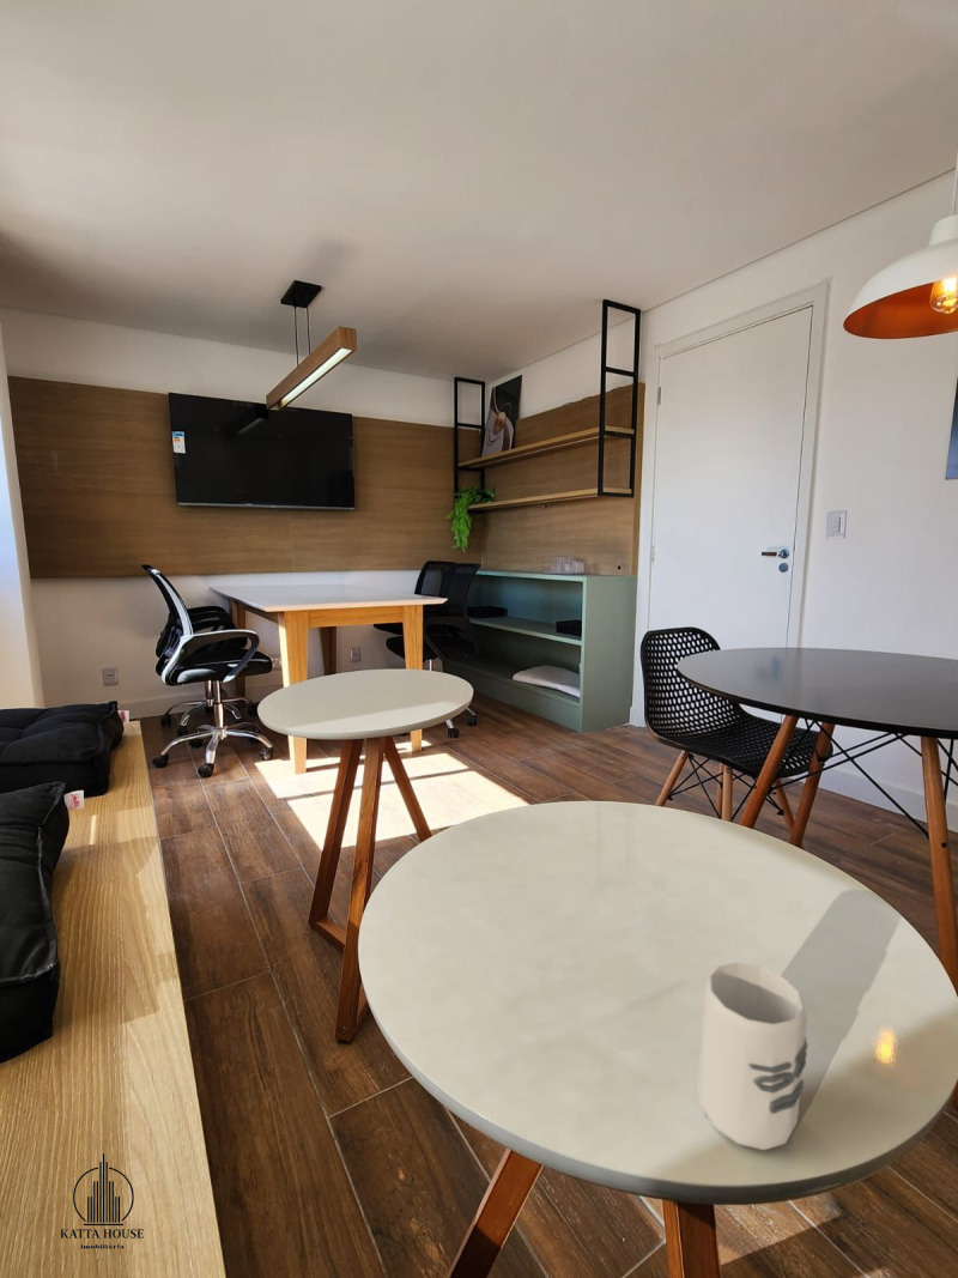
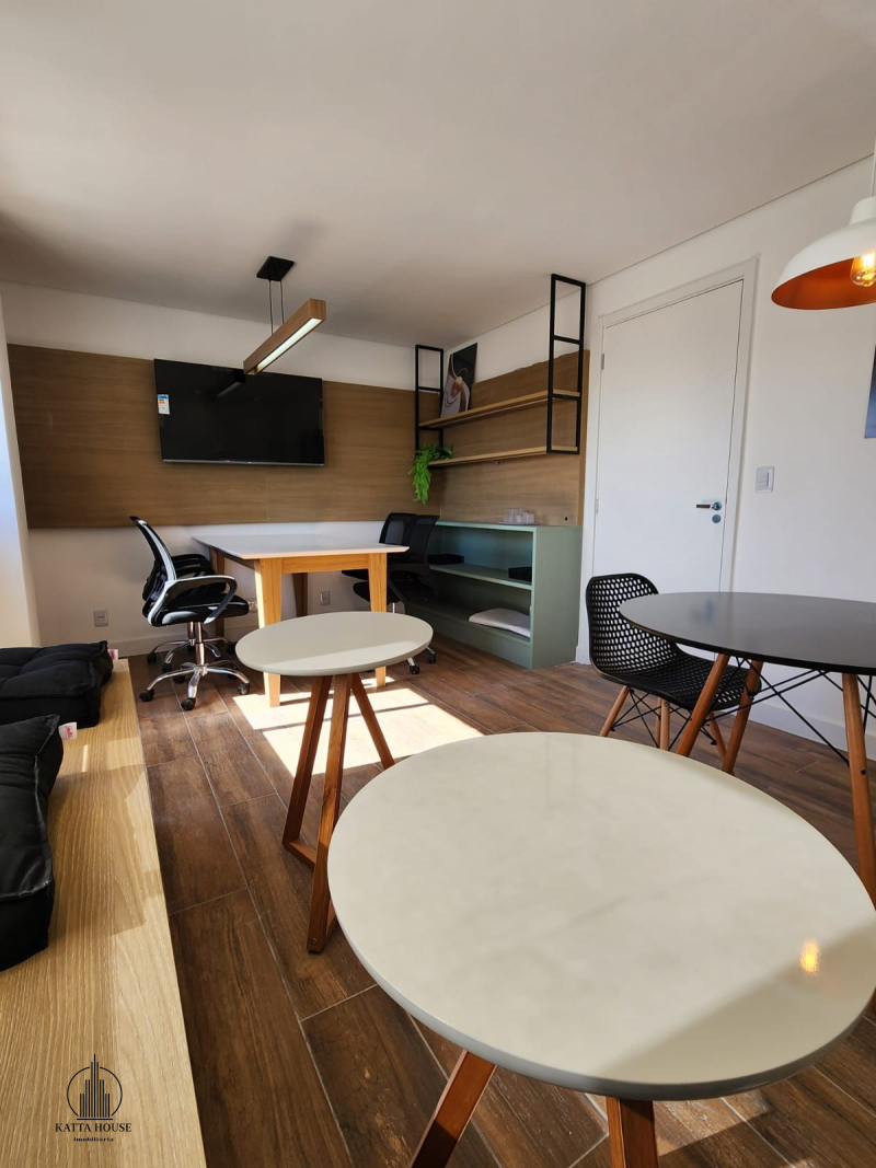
- cup [697,961,808,1151]
